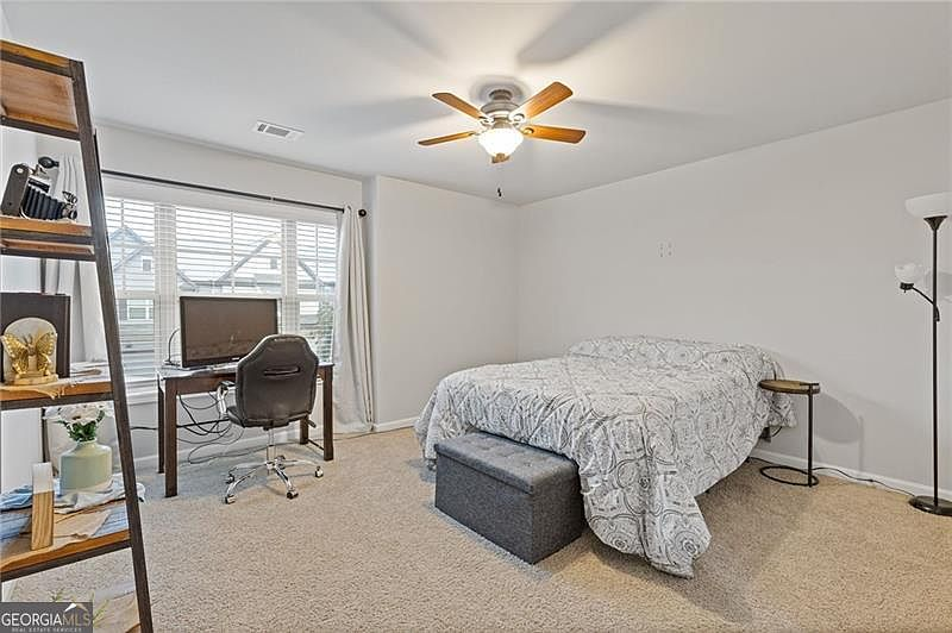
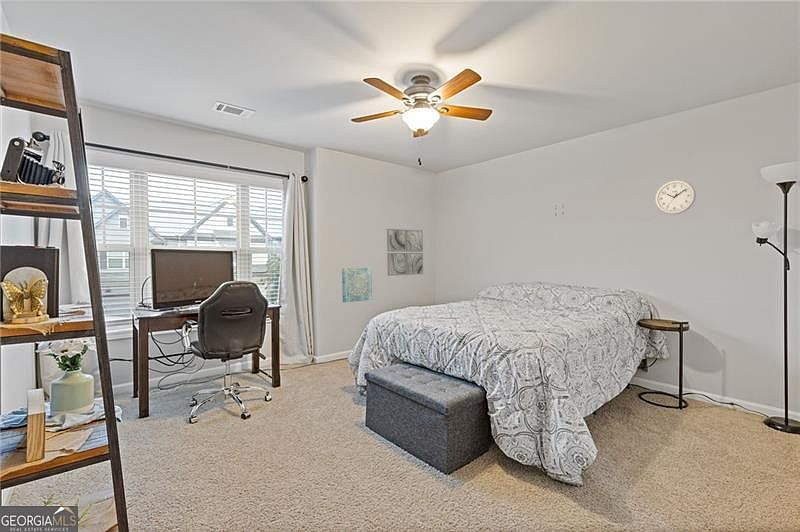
+ wall clock [654,179,697,215]
+ wall art [341,267,373,303]
+ wall art [386,228,424,277]
